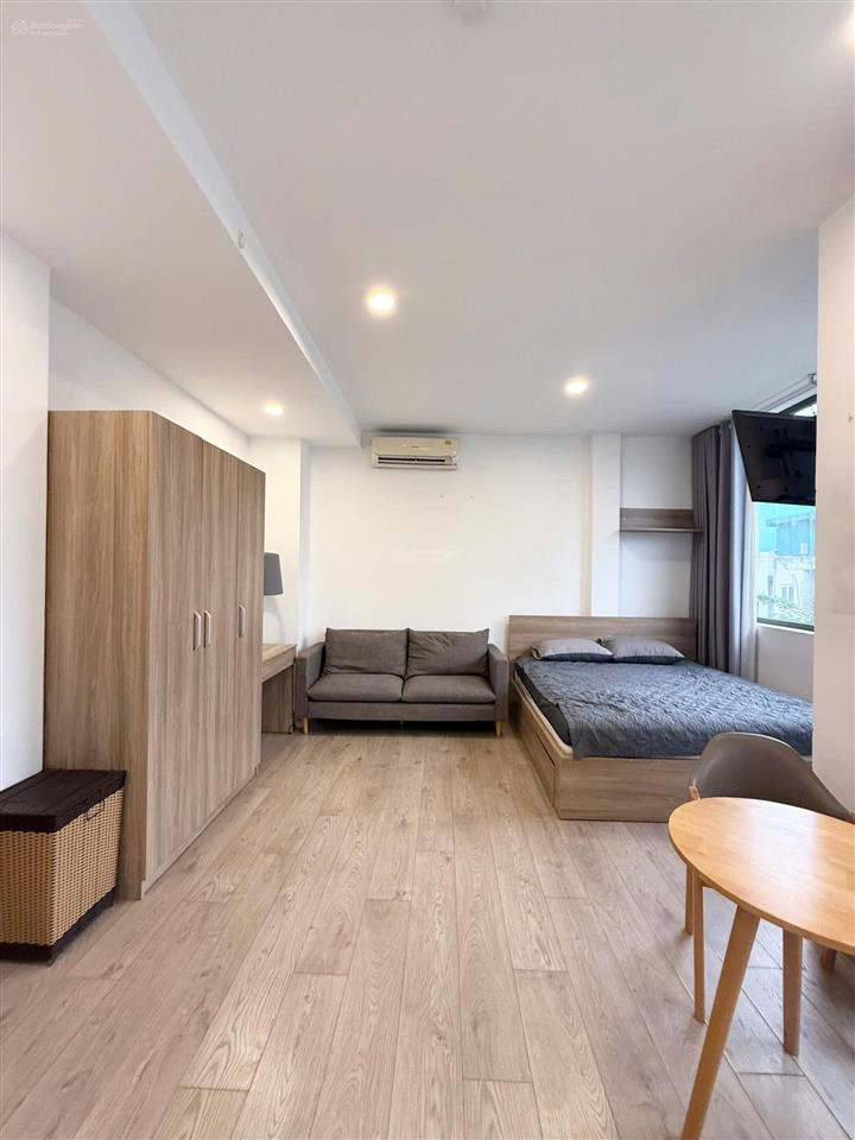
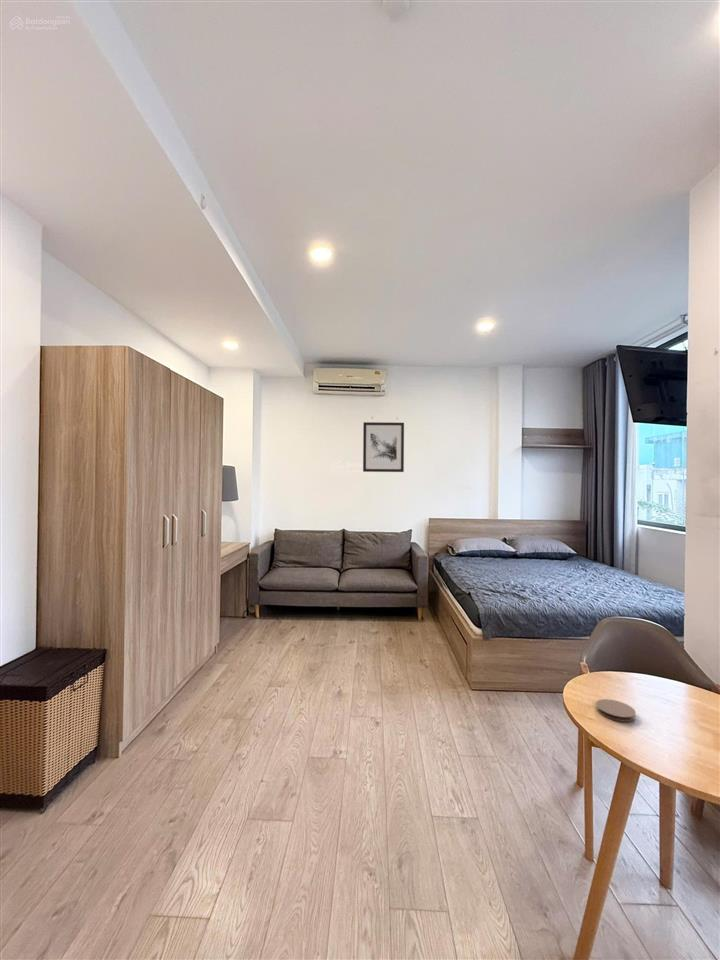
+ coaster [595,698,637,723]
+ wall art [362,421,405,473]
